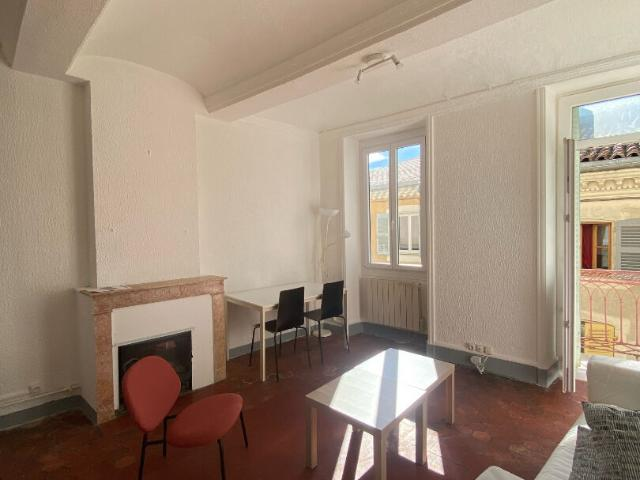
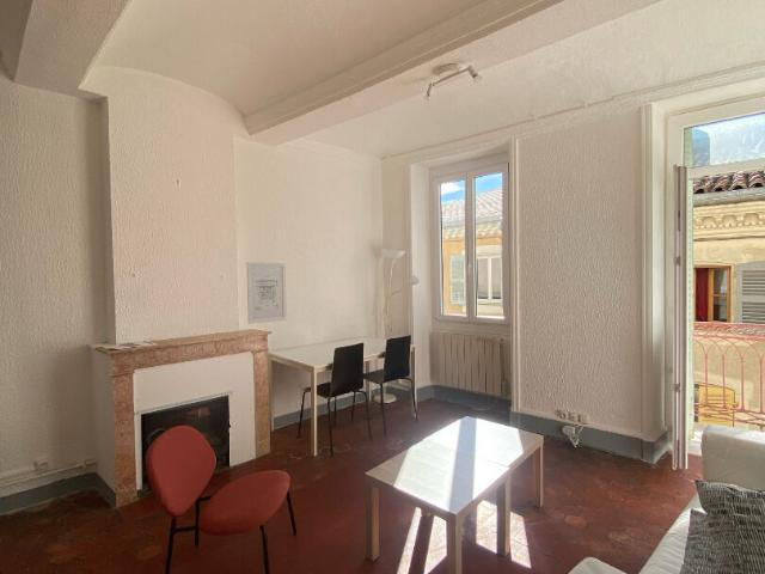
+ wall art [245,261,288,325]
